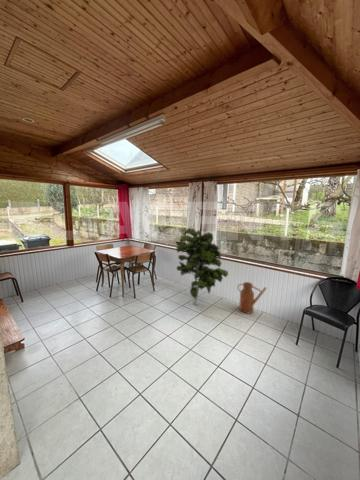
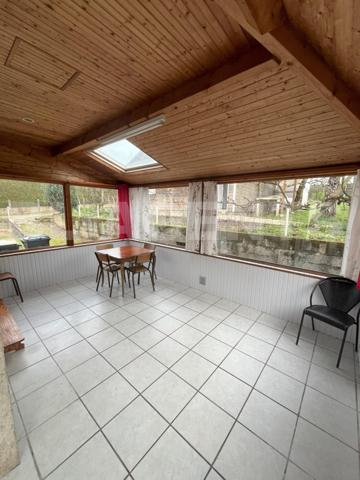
- indoor plant [176,227,229,306]
- watering can [237,281,268,314]
